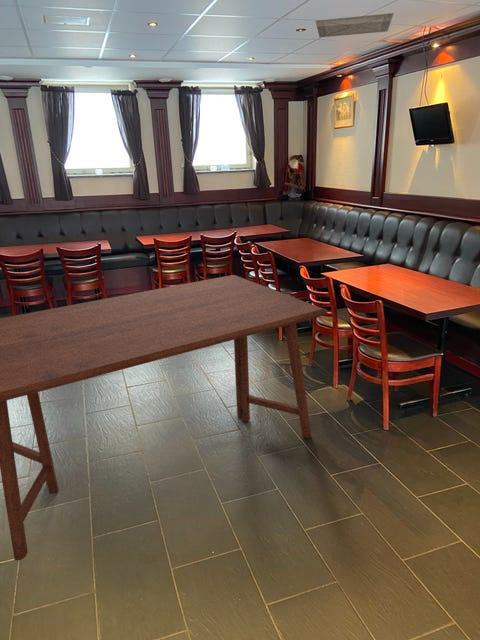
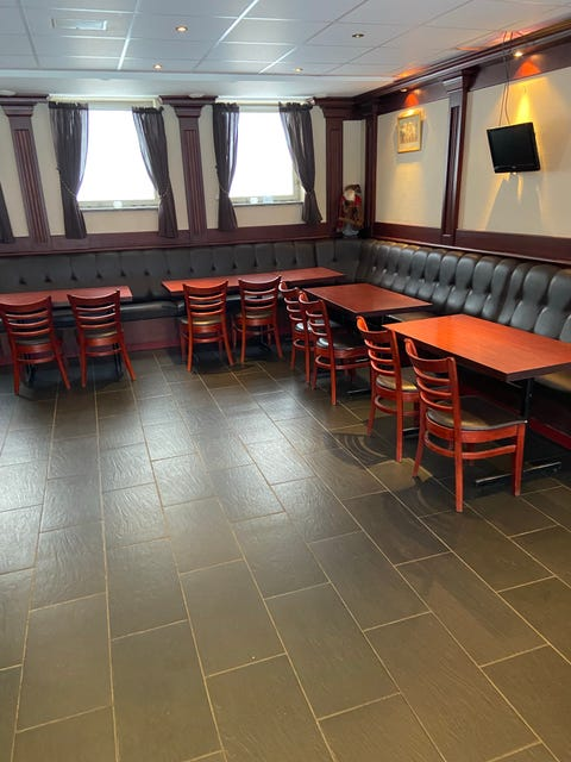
- ceiling vent [314,12,395,38]
- dining table [0,274,328,561]
